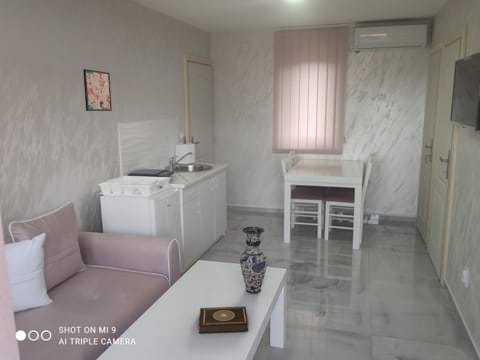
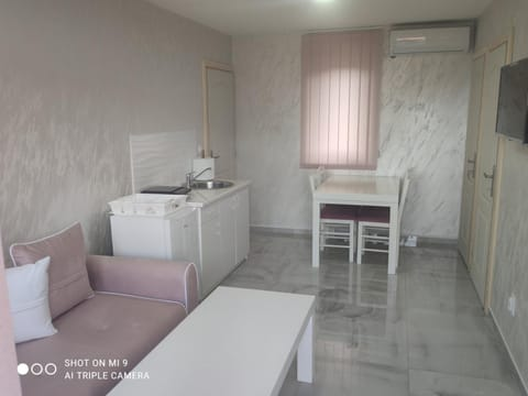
- vase [239,226,268,294]
- wall art [82,68,113,112]
- book [198,305,249,334]
